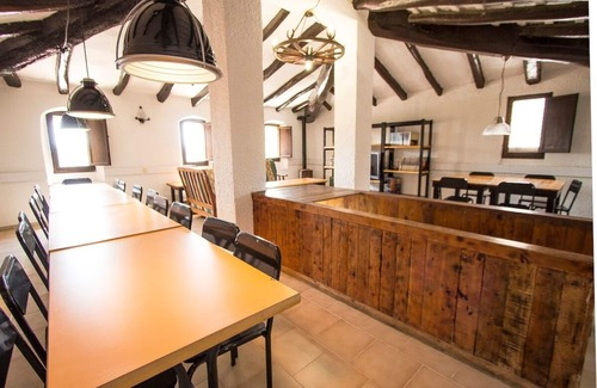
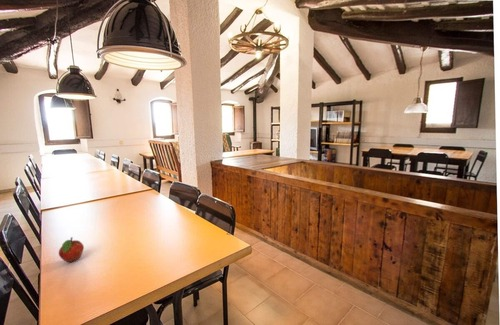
+ fruit [58,236,85,263]
